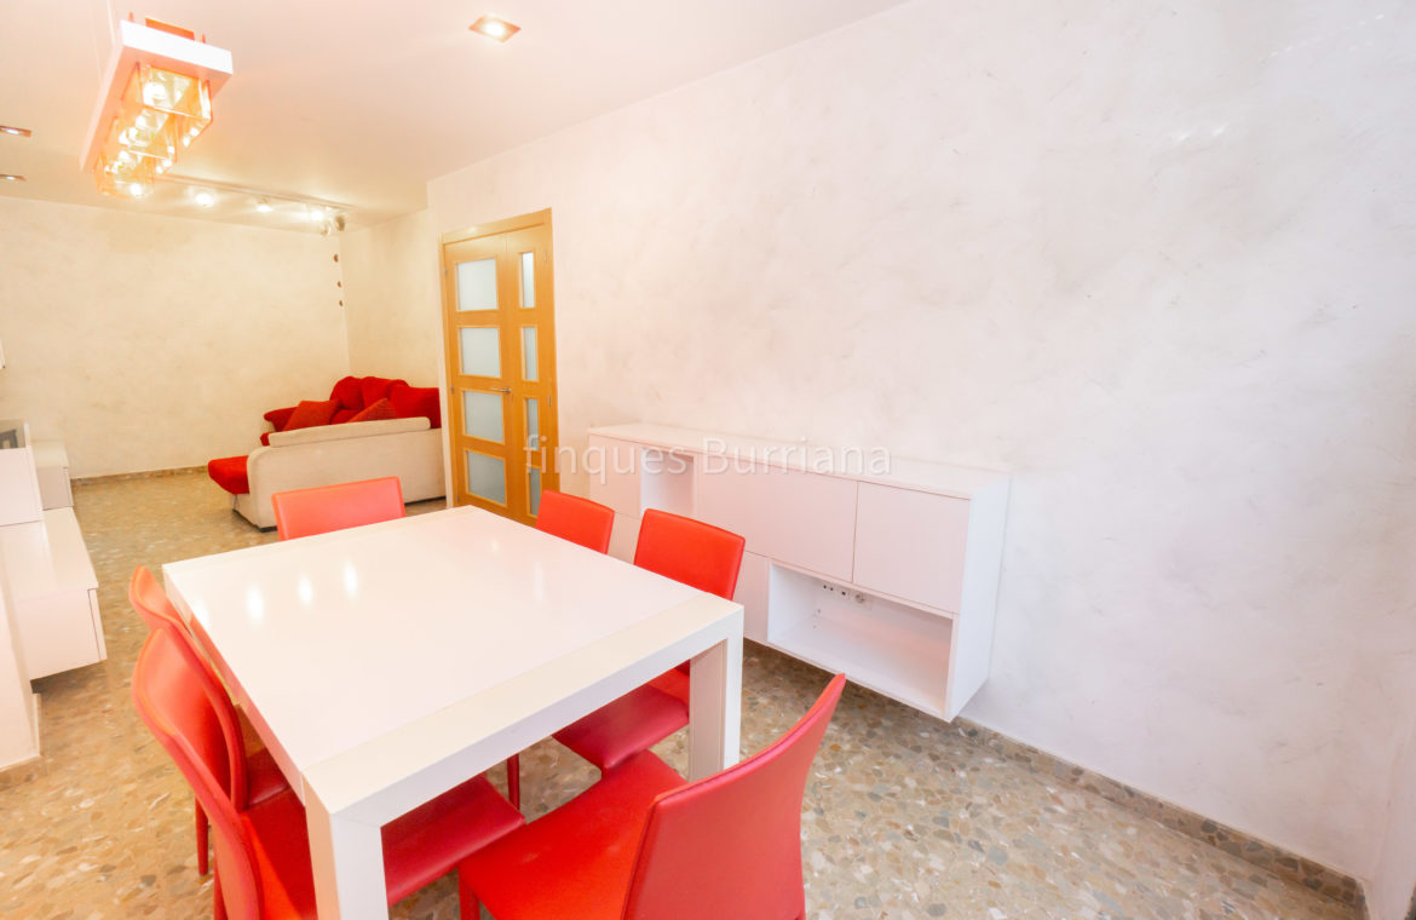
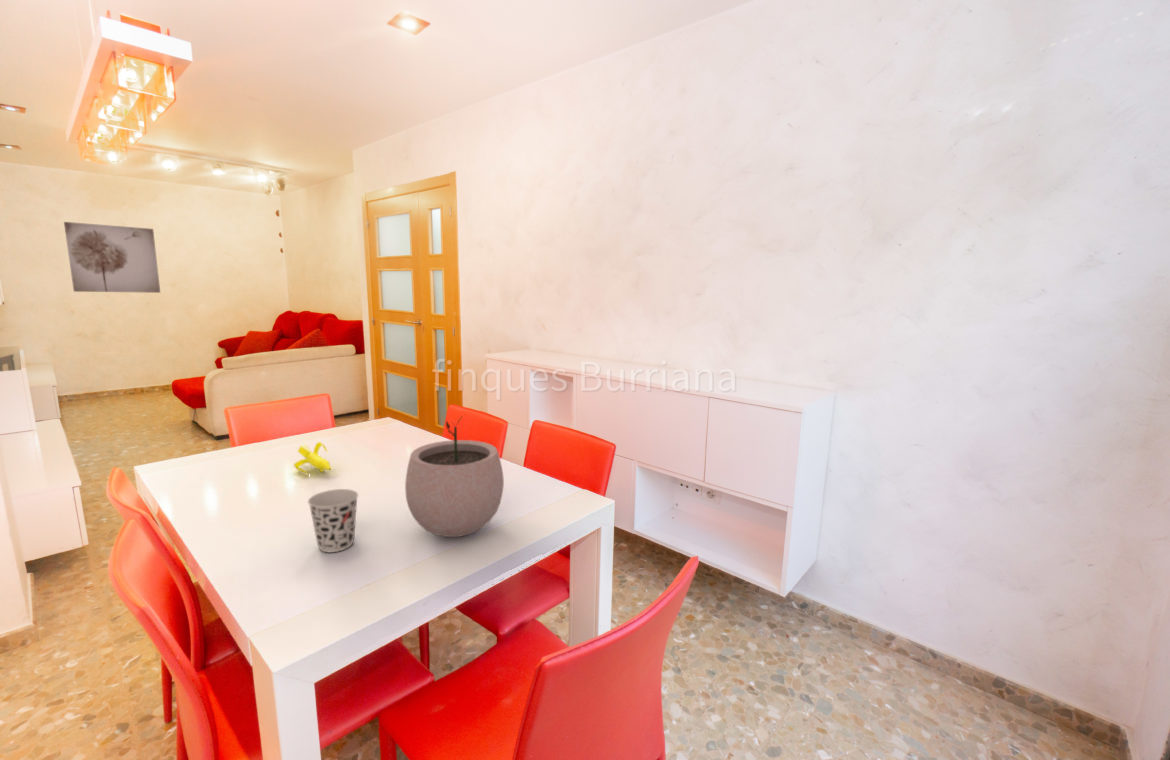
+ banana [293,441,332,475]
+ plant pot [404,416,505,538]
+ wall art [63,221,161,294]
+ cup [307,488,359,553]
